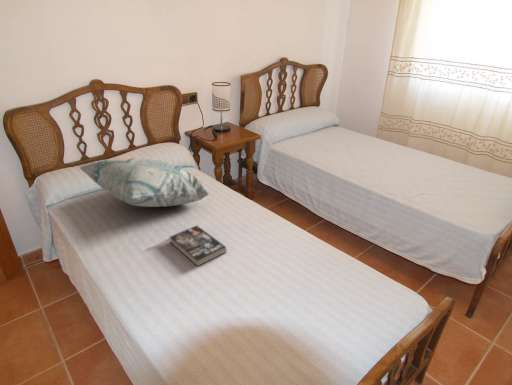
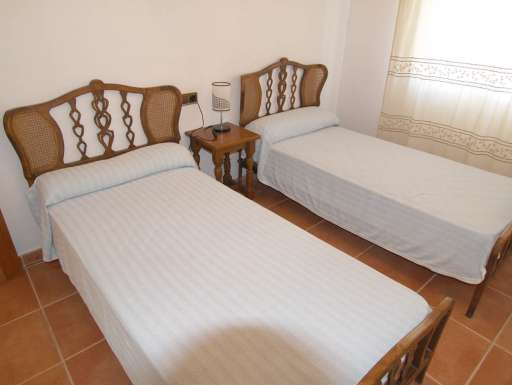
- book [169,225,227,267]
- decorative pillow [77,157,210,208]
